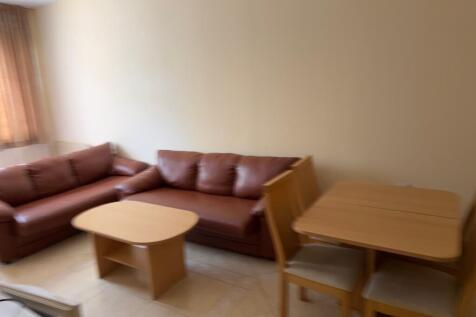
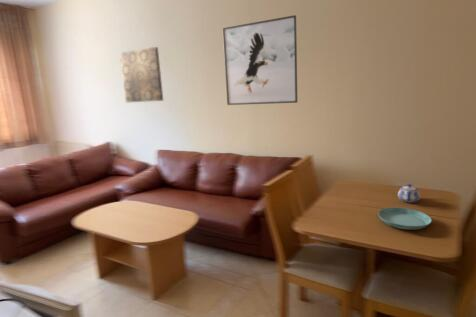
+ saucer [377,207,433,231]
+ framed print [222,14,298,106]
+ wall art [119,46,164,103]
+ teapot [397,182,421,203]
